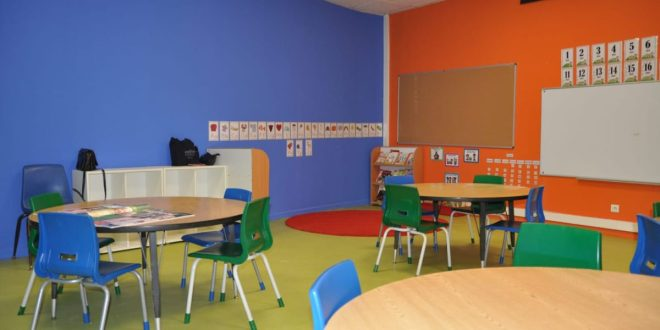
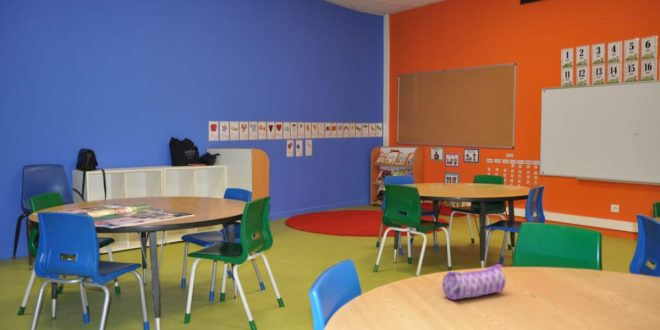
+ pencil case [441,263,506,301]
